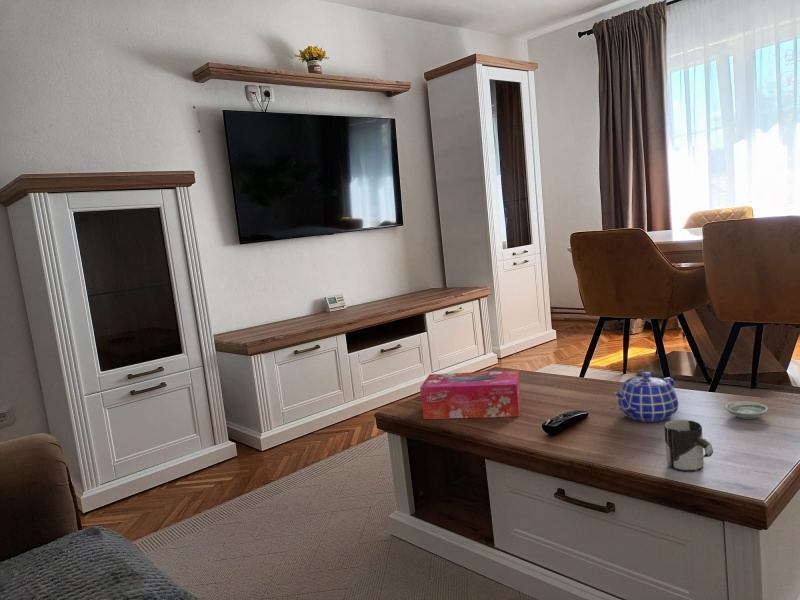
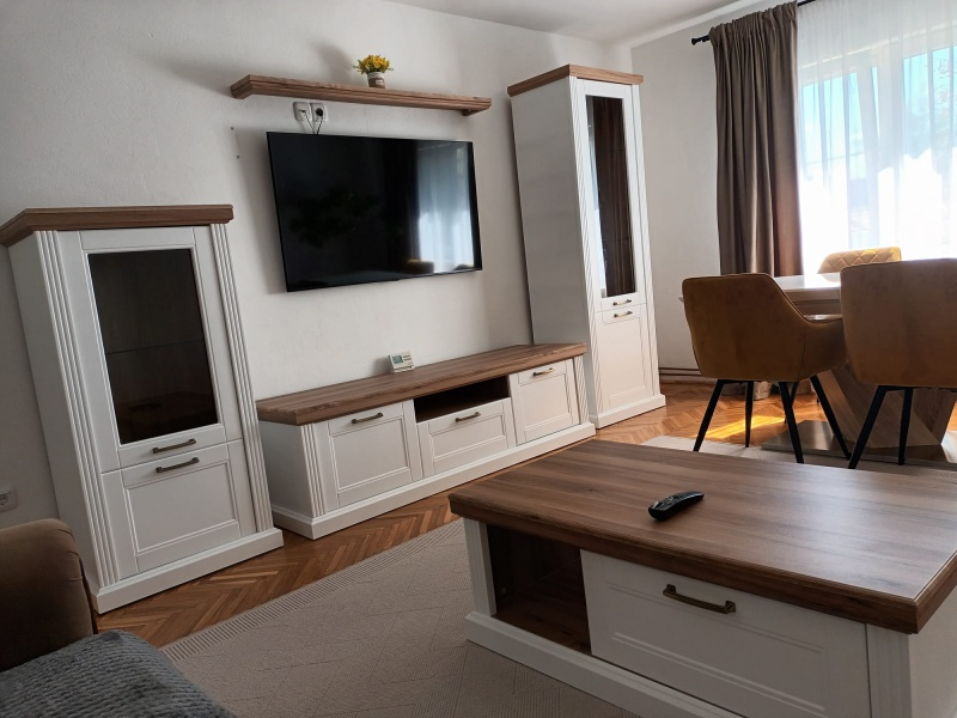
- saucer [724,400,769,420]
- tissue box [419,369,522,420]
- teapot [613,371,679,423]
- cup [664,419,714,473]
